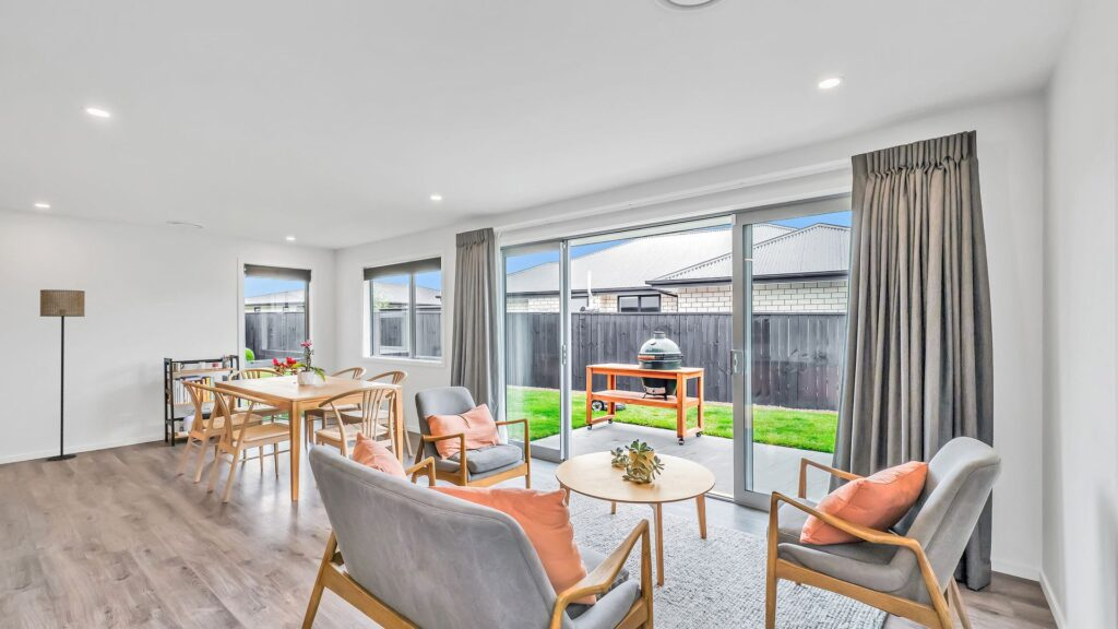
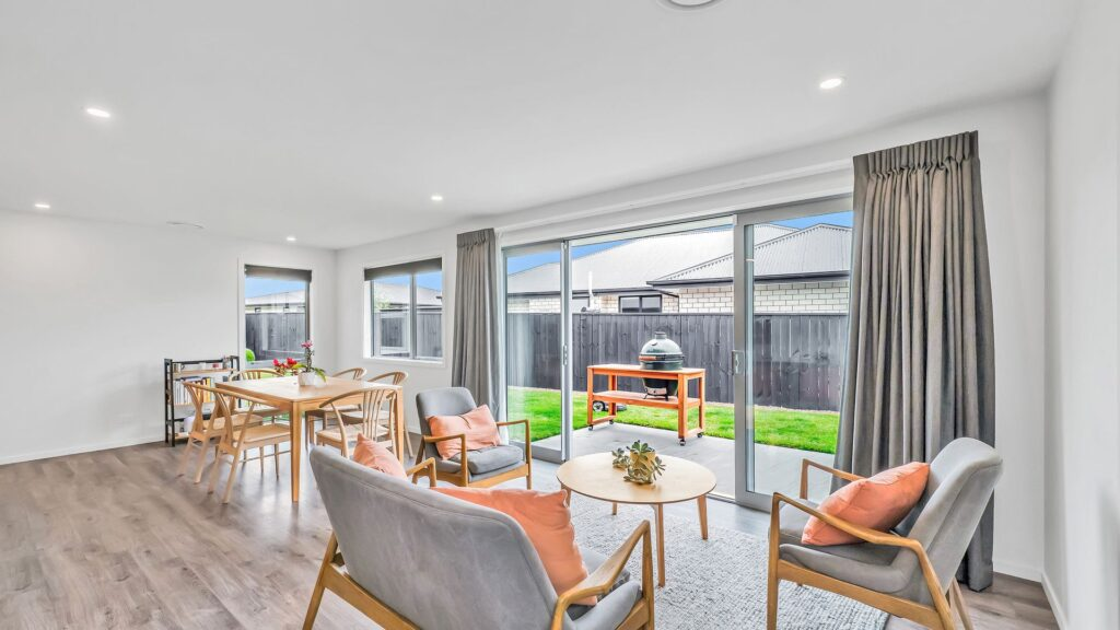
- floor lamp [39,288,86,462]
